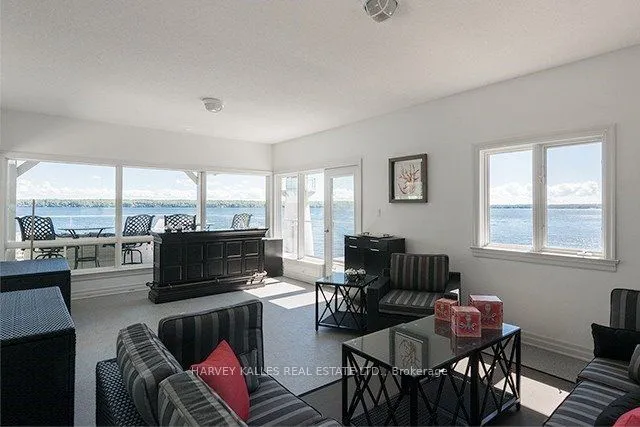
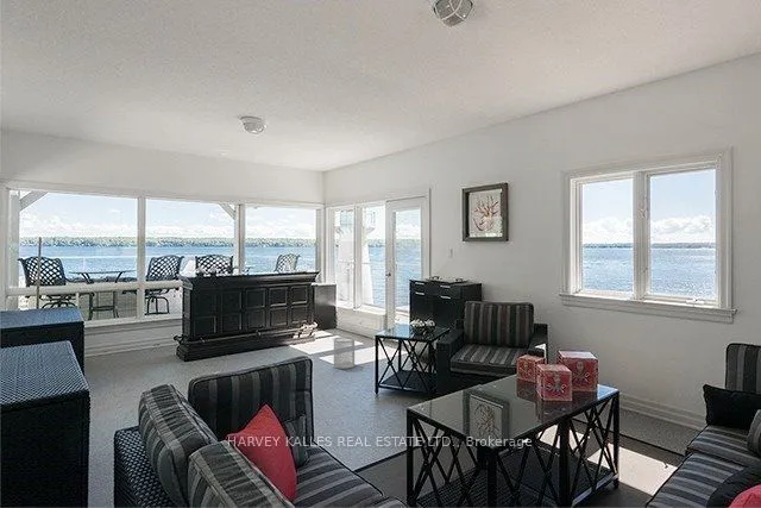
+ wastebasket [332,335,357,370]
